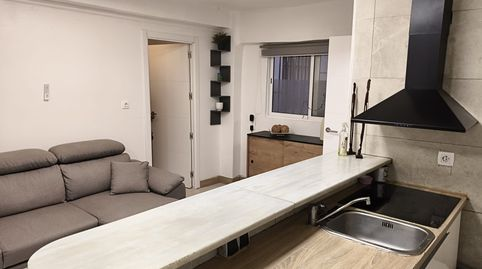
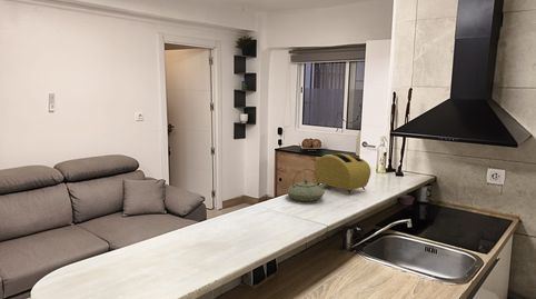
+ toaster [314,152,371,195]
+ teapot [286,168,327,202]
